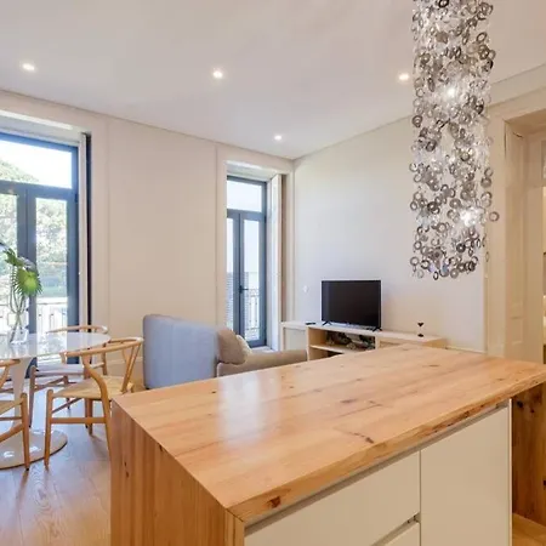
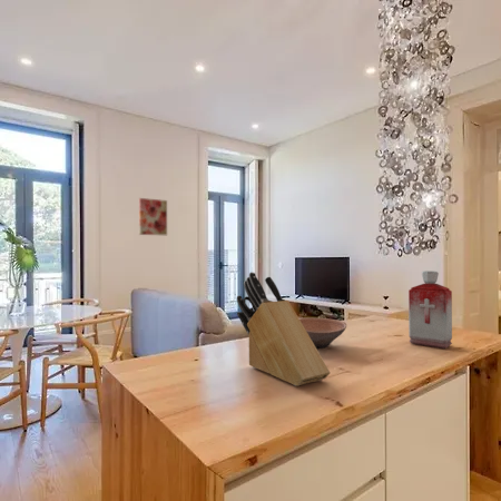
+ bottle [407,271,453,350]
+ bowl [299,317,347,350]
+ knife block [236,272,331,387]
+ wall art [138,197,168,236]
